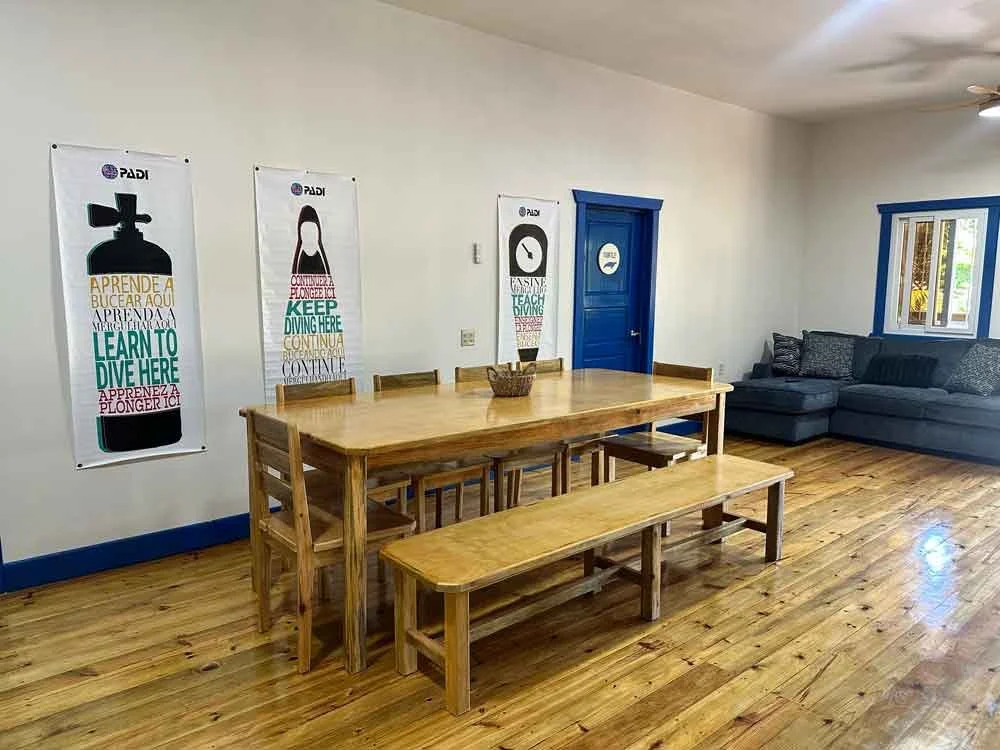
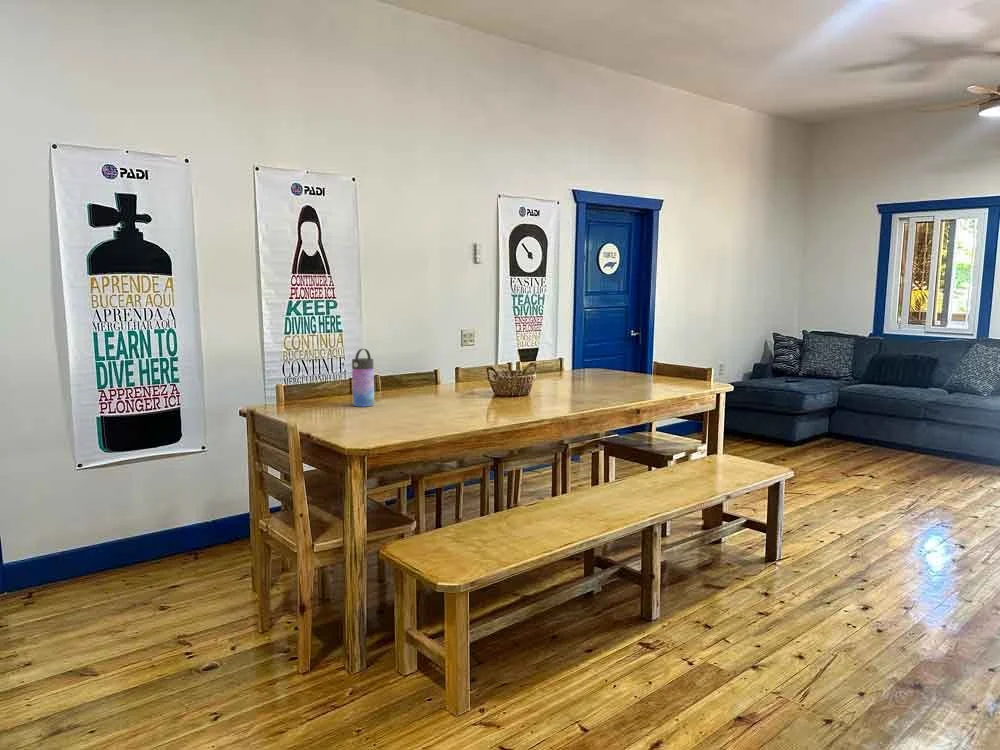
+ water bottle [351,348,375,408]
